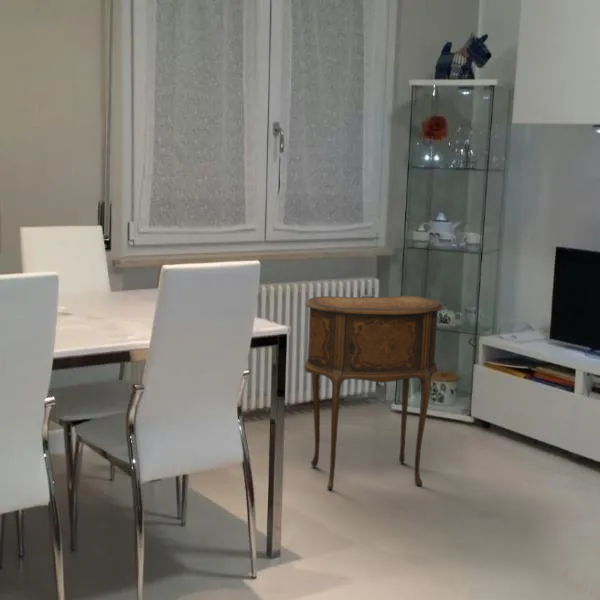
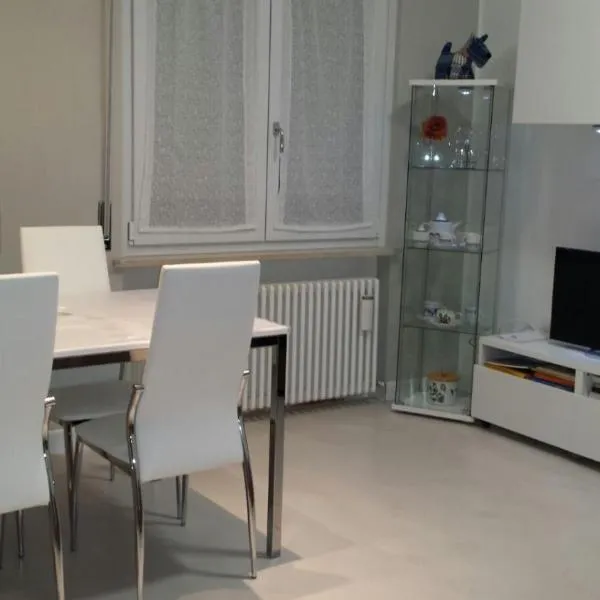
- side table [303,295,443,491]
